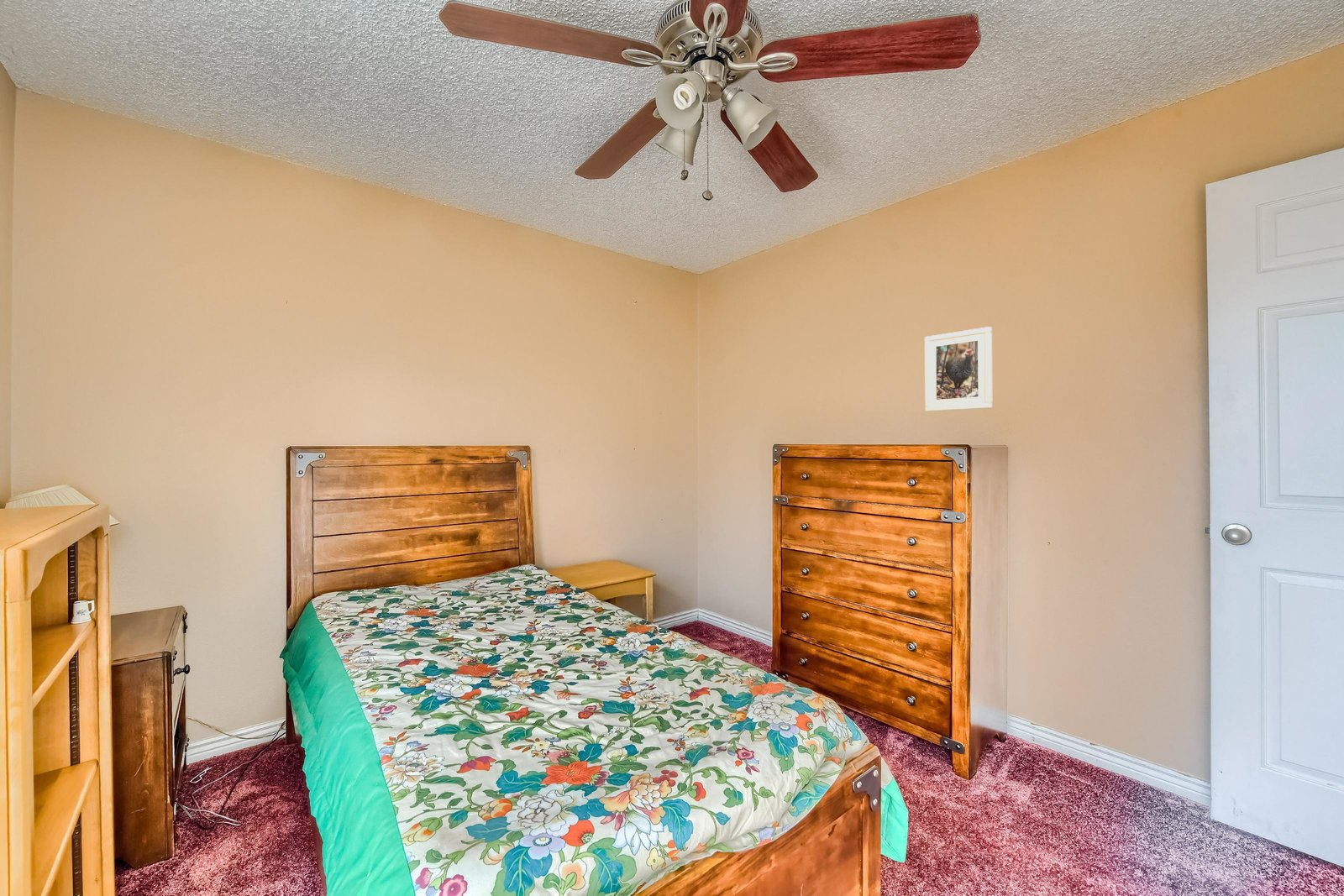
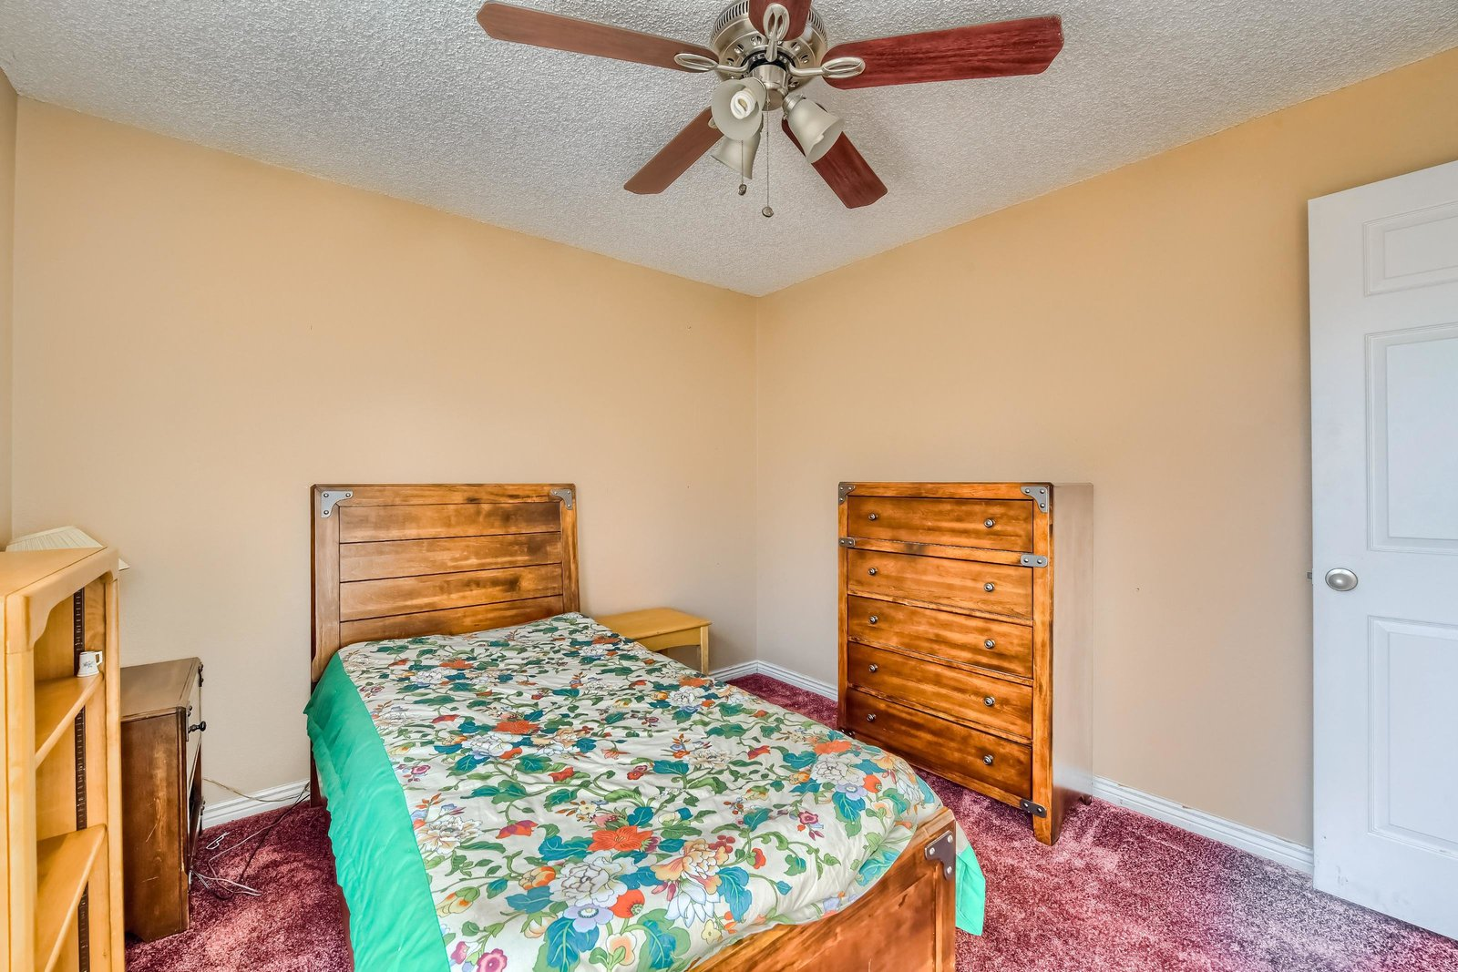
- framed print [924,326,994,412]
